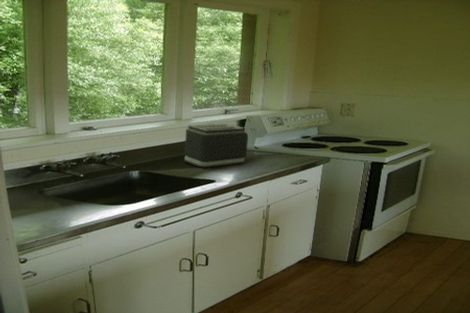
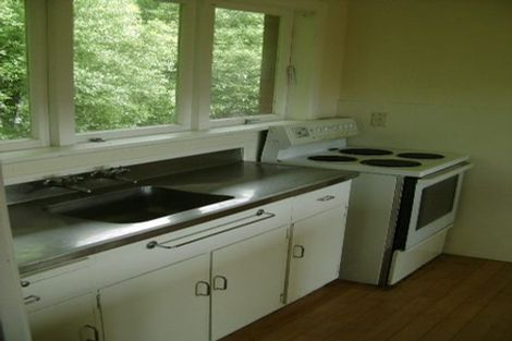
- toaster [184,123,249,169]
